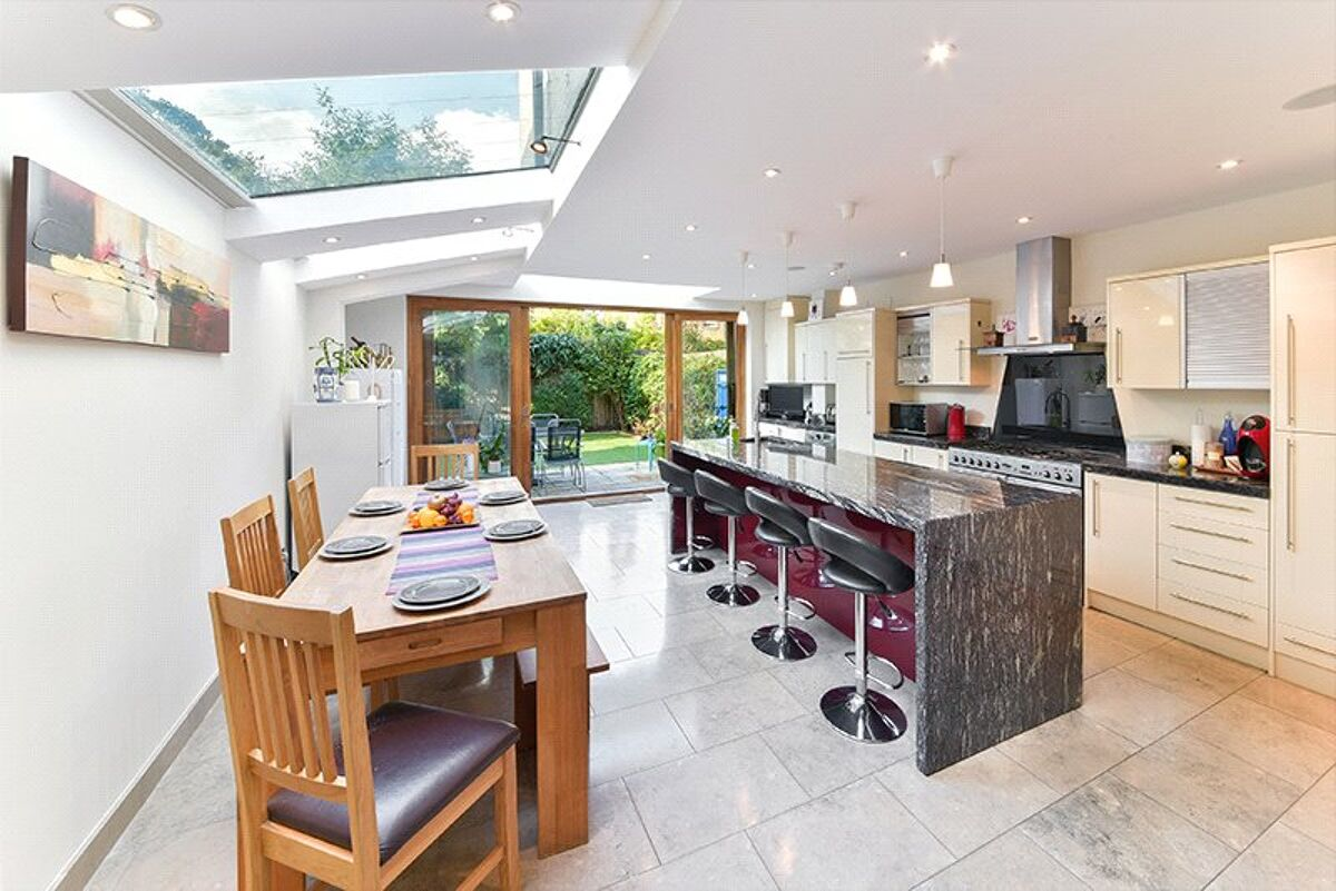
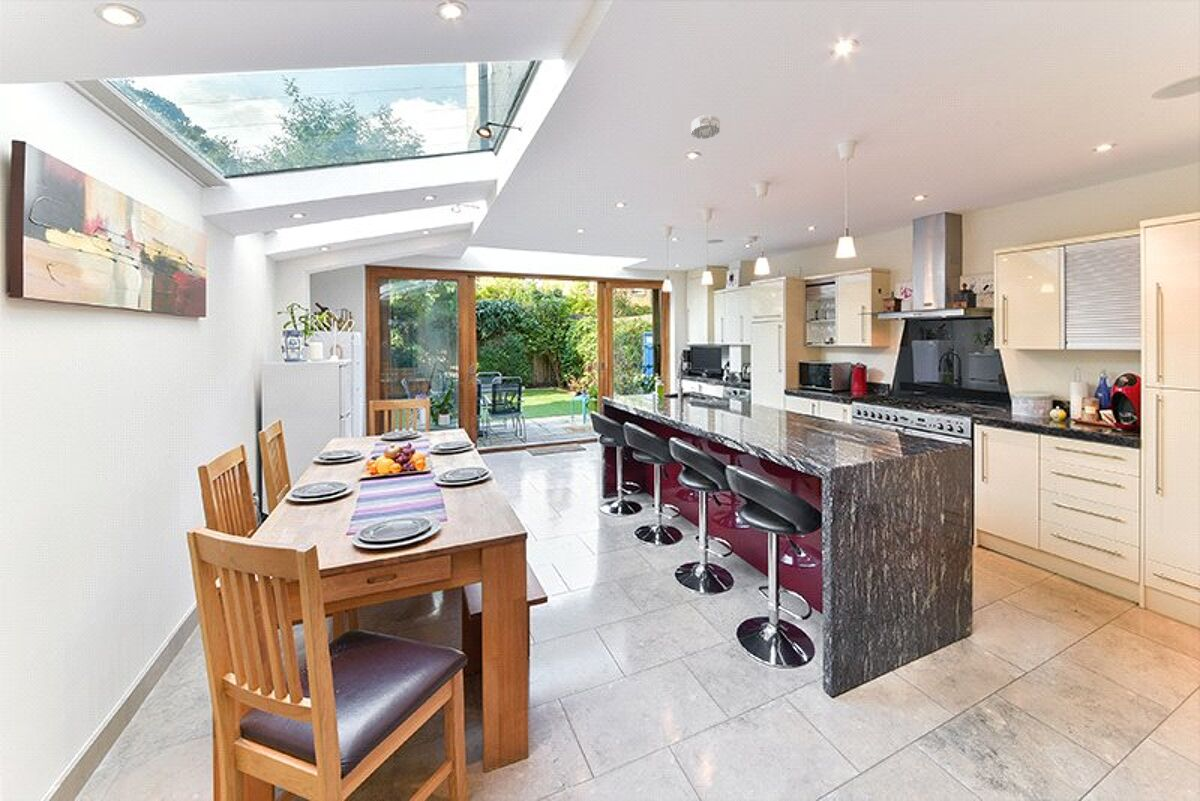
+ smoke detector [690,114,721,140]
